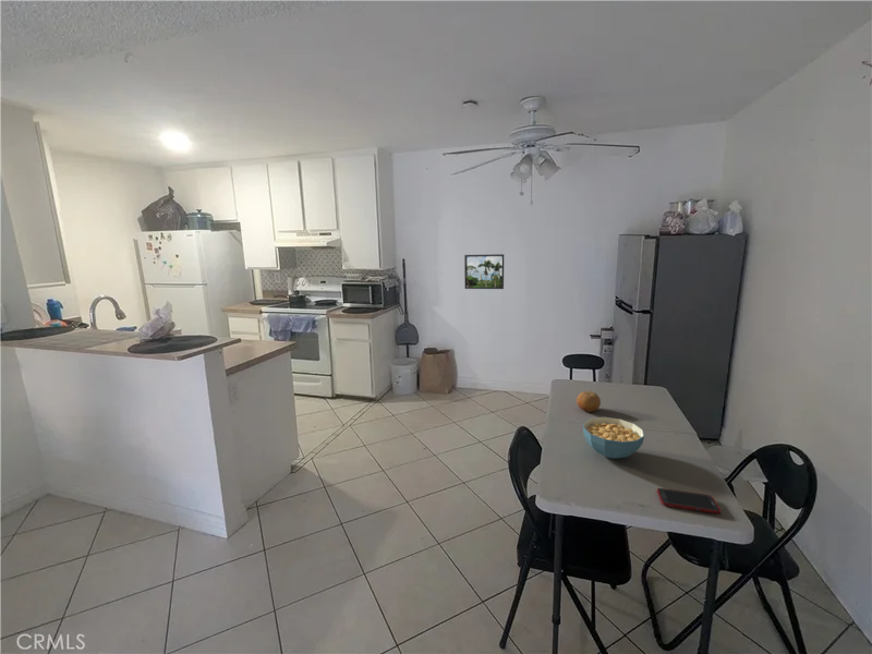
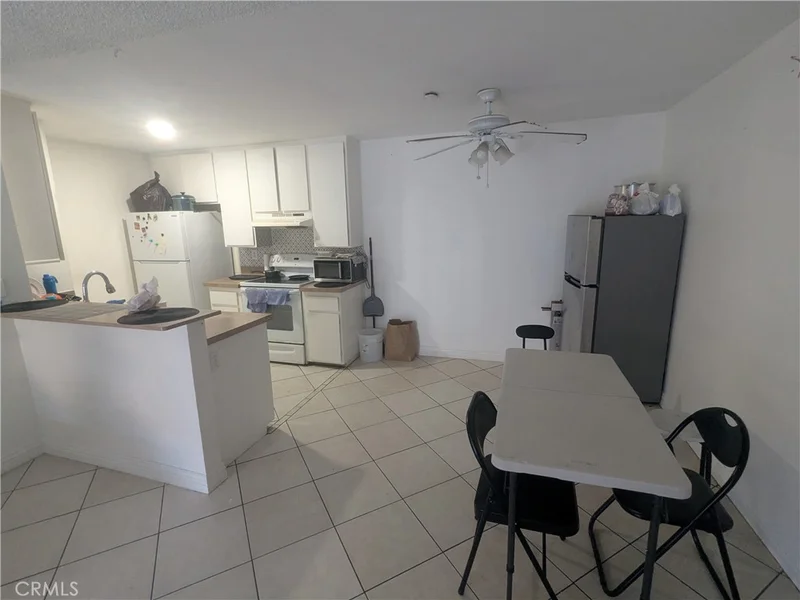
- fruit [576,390,602,413]
- cell phone [656,487,722,514]
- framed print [463,253,505,290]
- cereal bowl [582,416,645,460]
